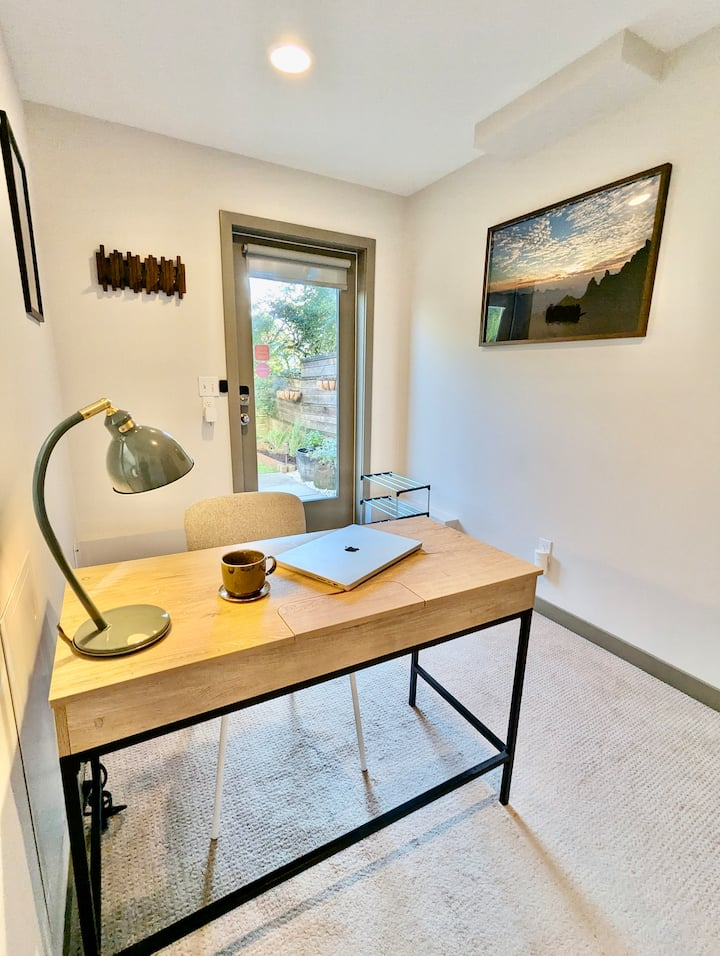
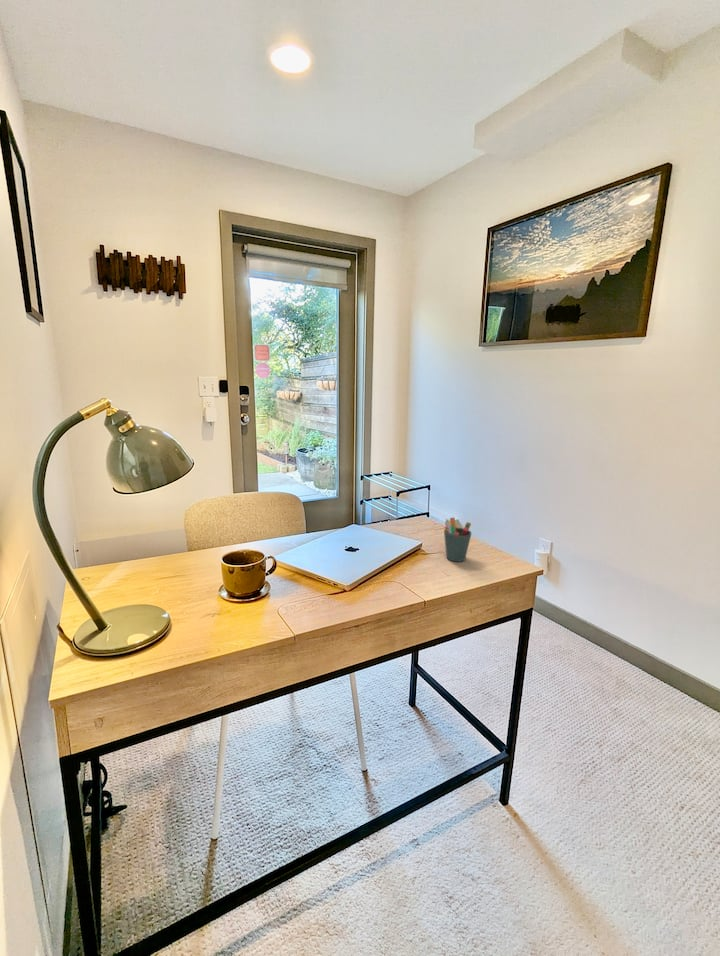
+ pen holder [443,516,472,563]
